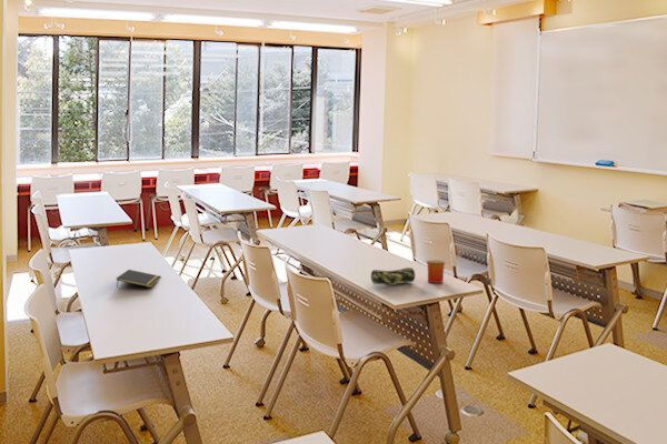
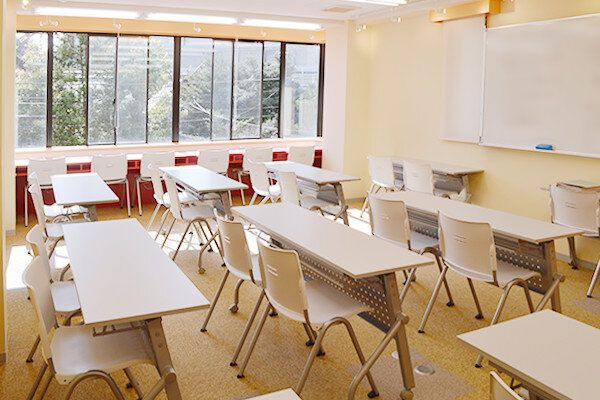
- pencil case [370,266,416,286]
- mug [426,260,447,284]
- notepad [116,269,161,289]
